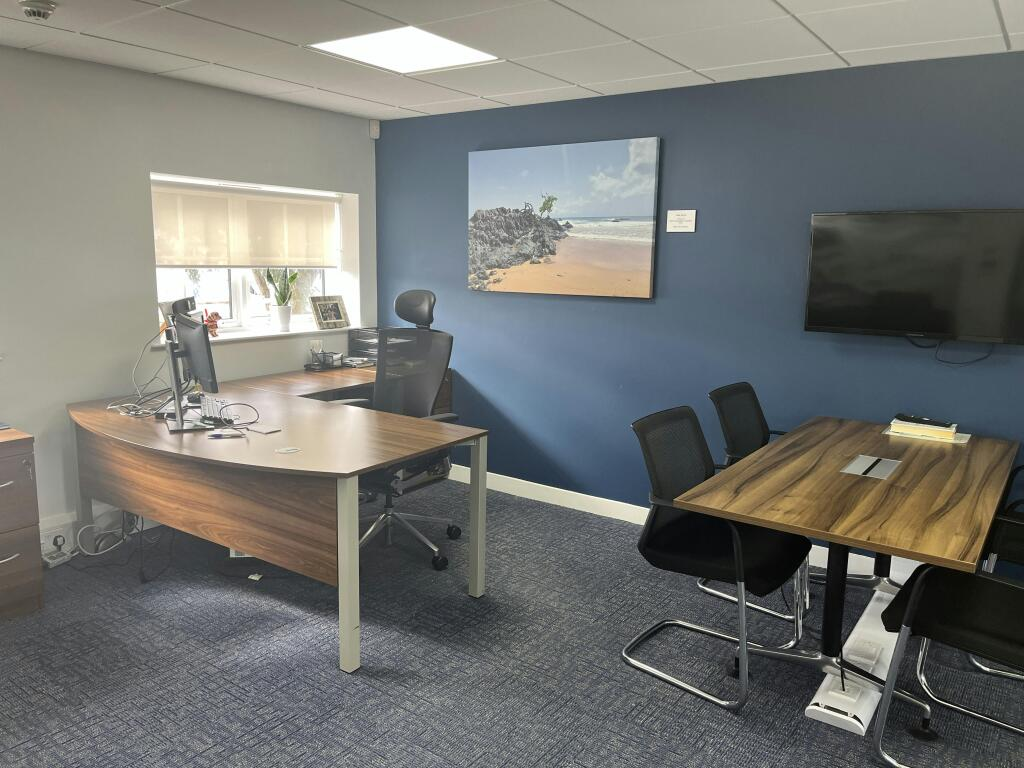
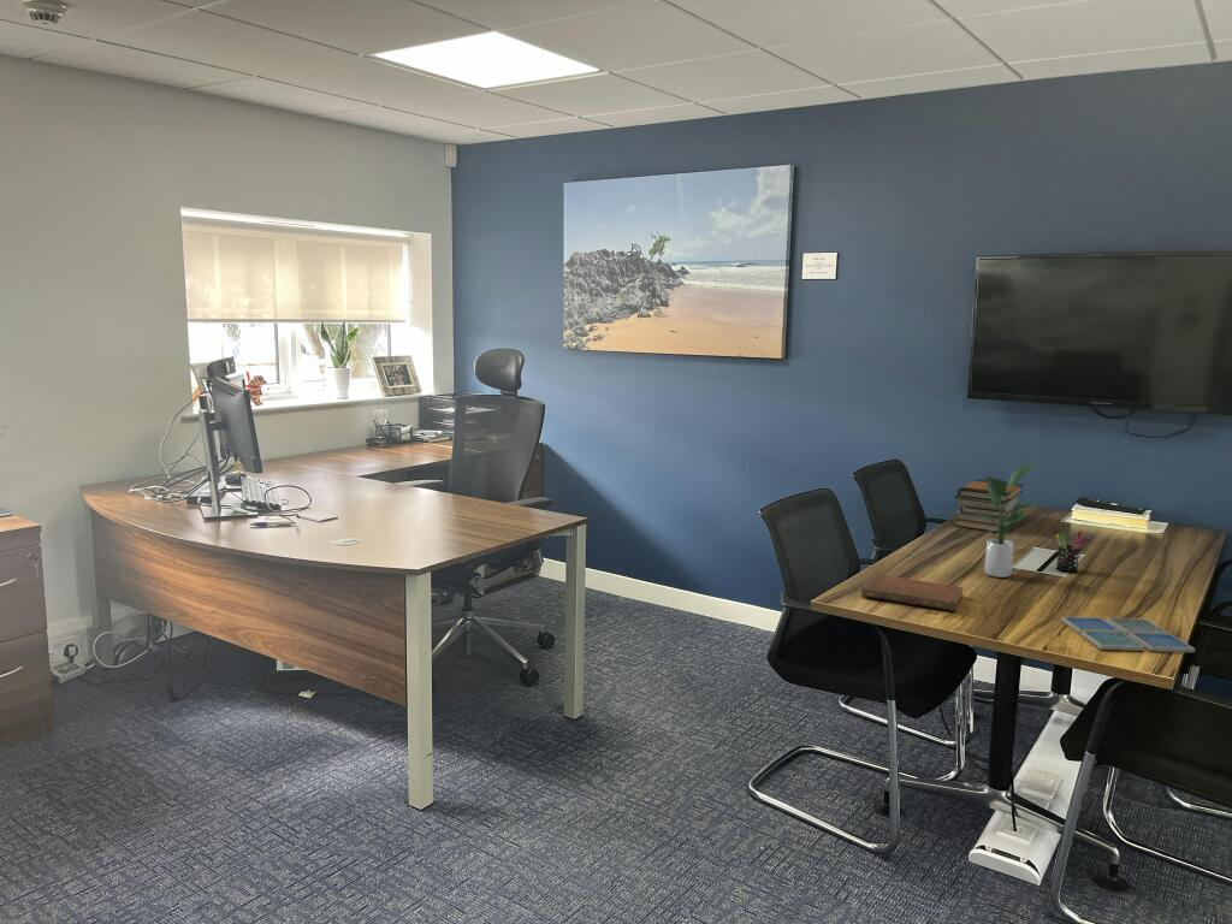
+ notebook [860,574,965,612]
+ drink coaster [1060,616,1196,653]
+ pen holder [1055,529,1089,574]
+ book stack [952,479,1025,533]
+ potted plant [972,462,1037,579]
